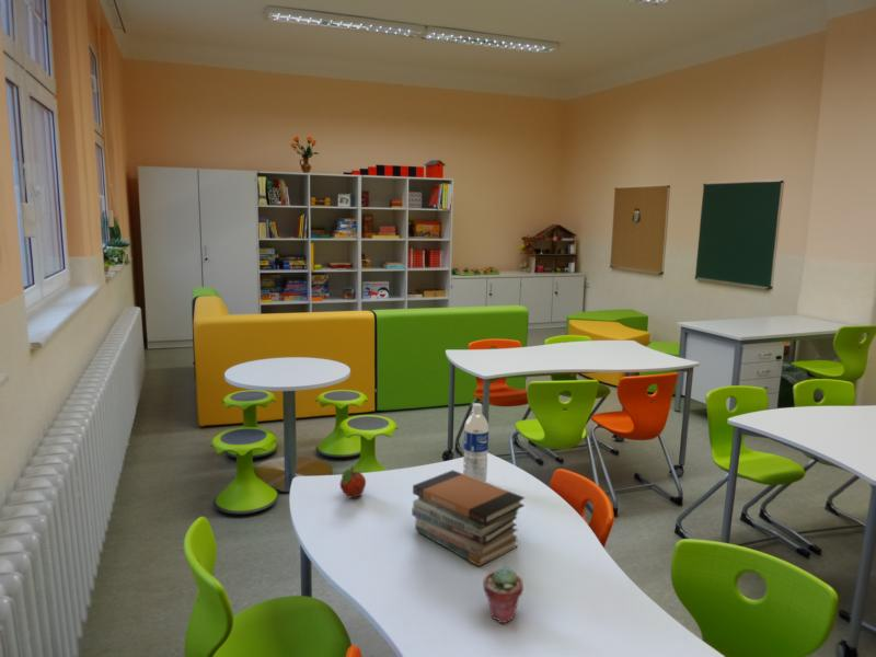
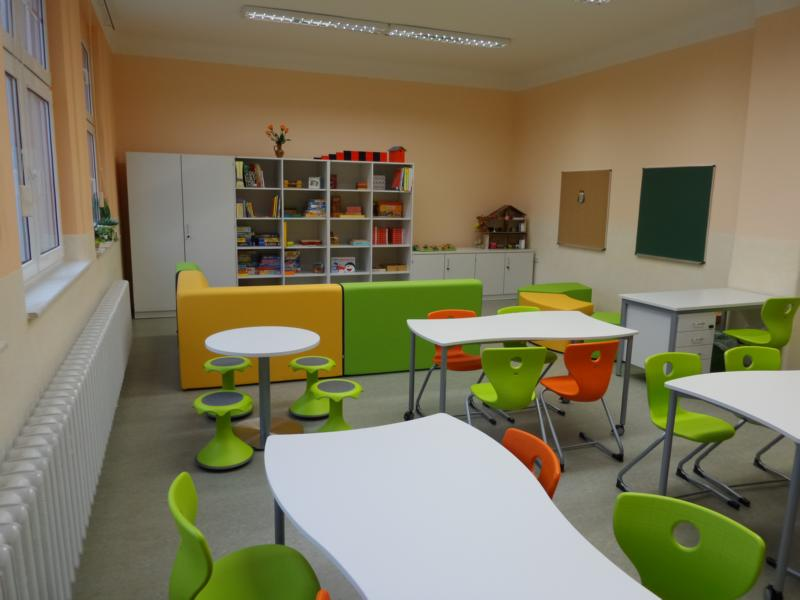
- water bottle [462,402,489,483]
- fruit [338,465,367,499]
- book stack [411,469,526,567]
- potted succulent [482,565,525,624]
